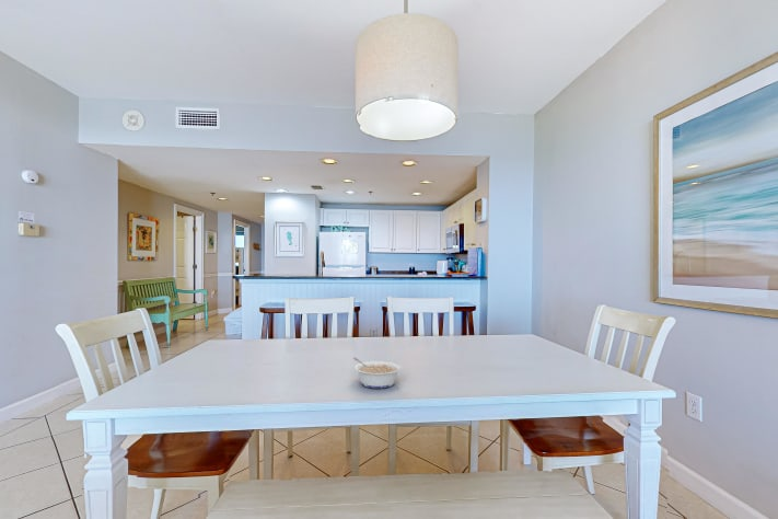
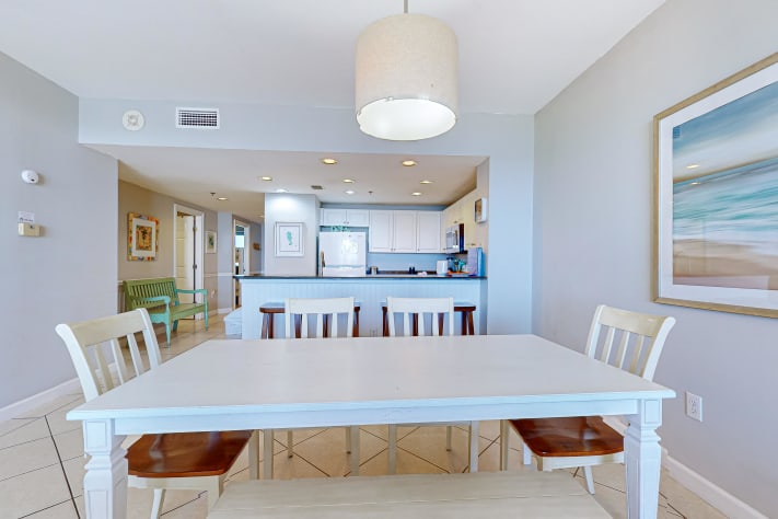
- legume [351,357,403,390]
